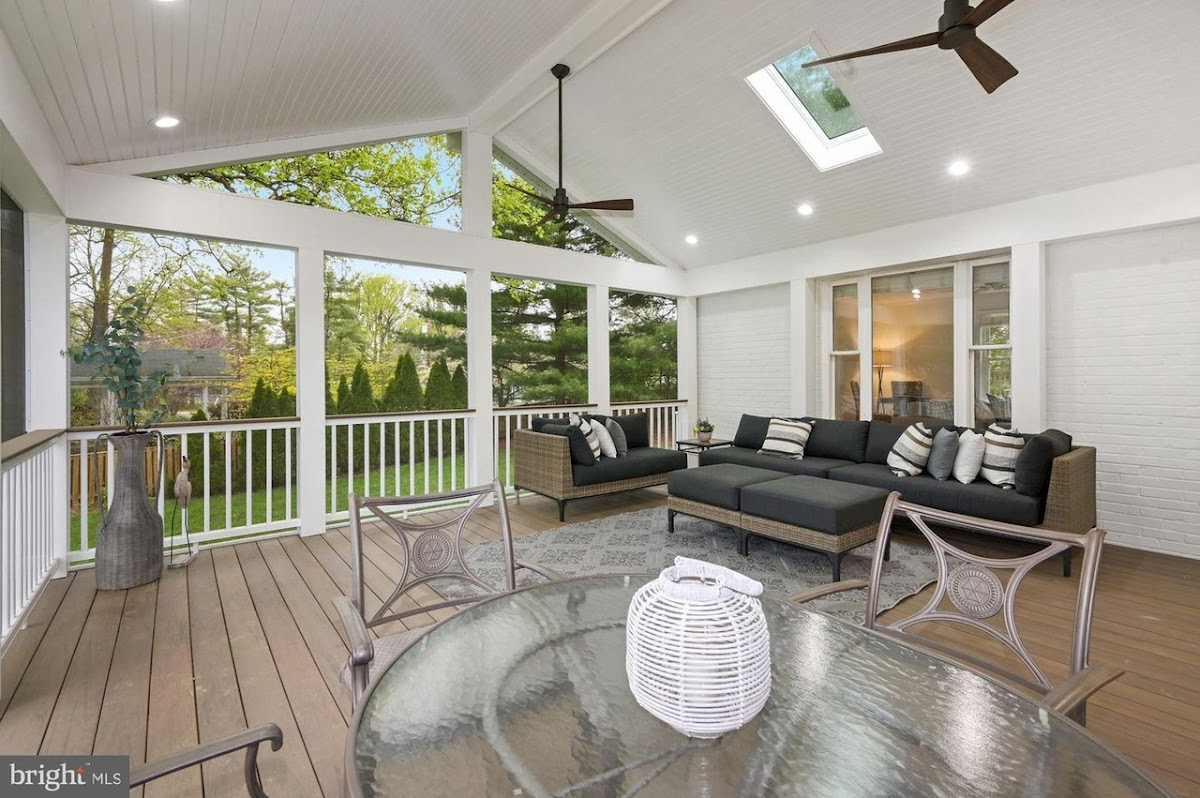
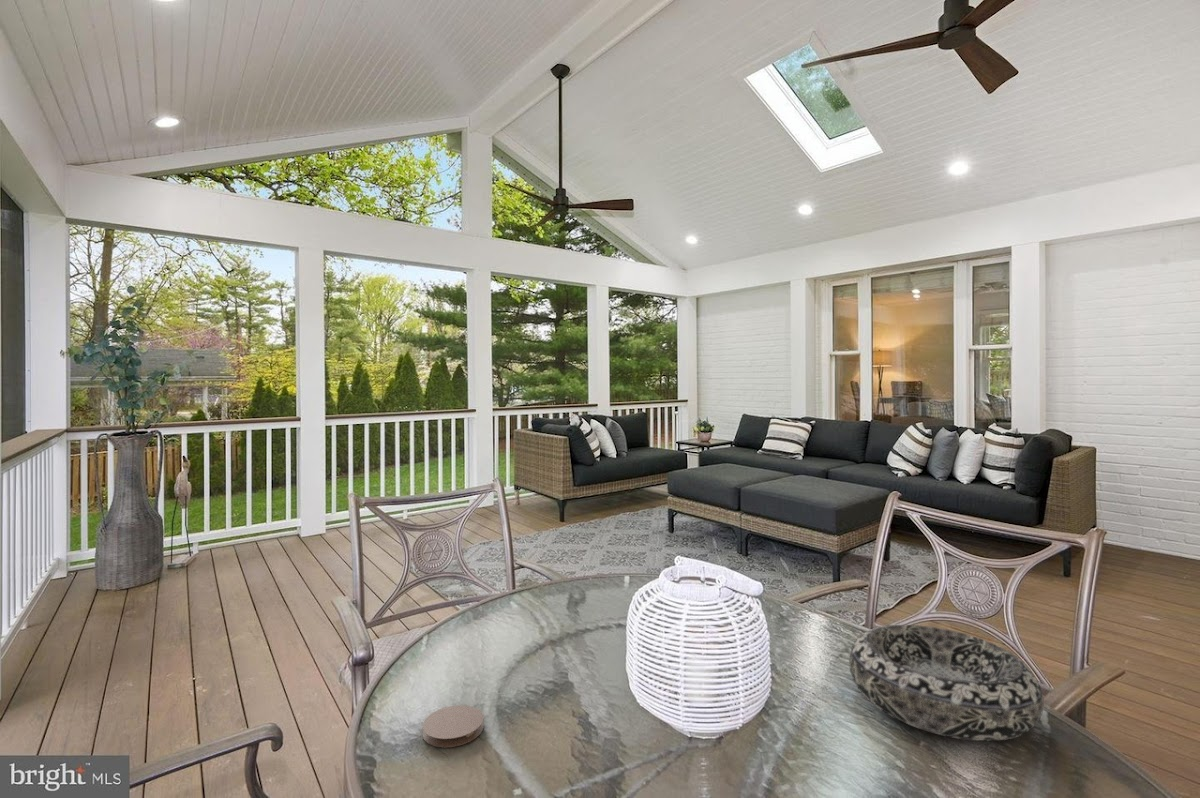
+ decorative bowl [848,624,1045,742]
+ coaster [421,704,485,748]
